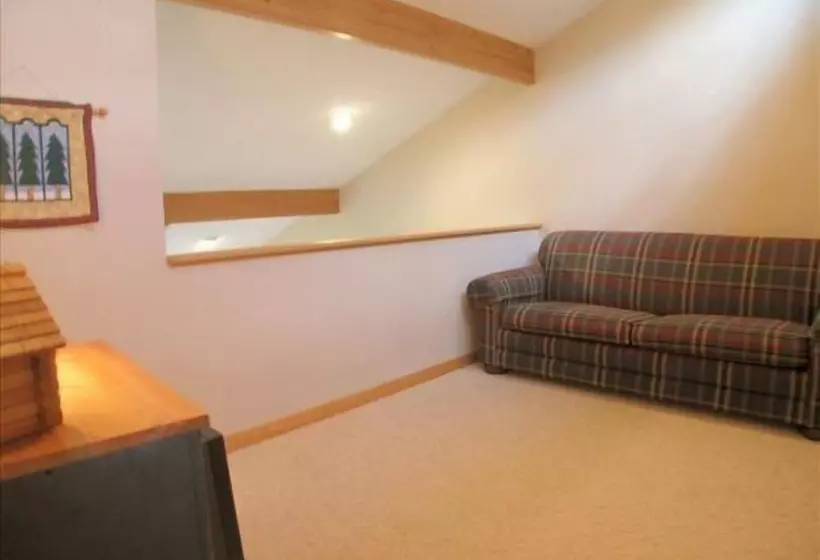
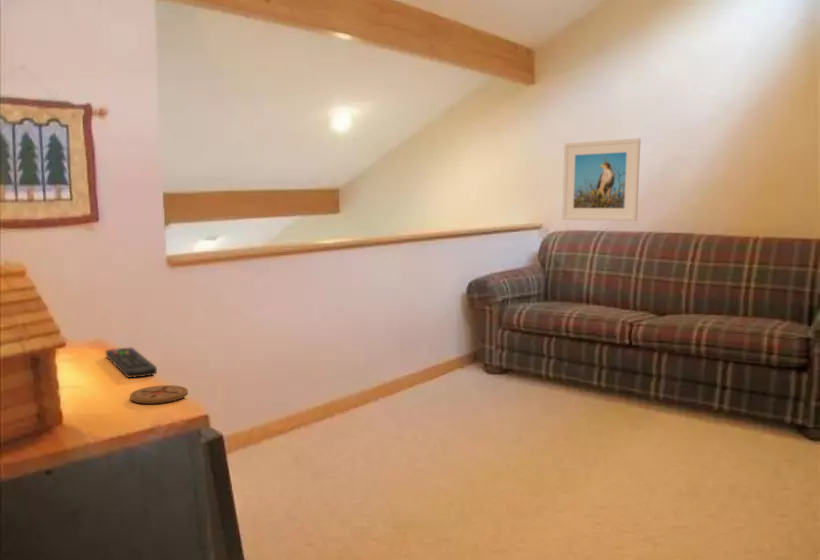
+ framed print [561,137,642,222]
+ coaster [129,384,189,405]
+ remote control [105,346,158,379]
